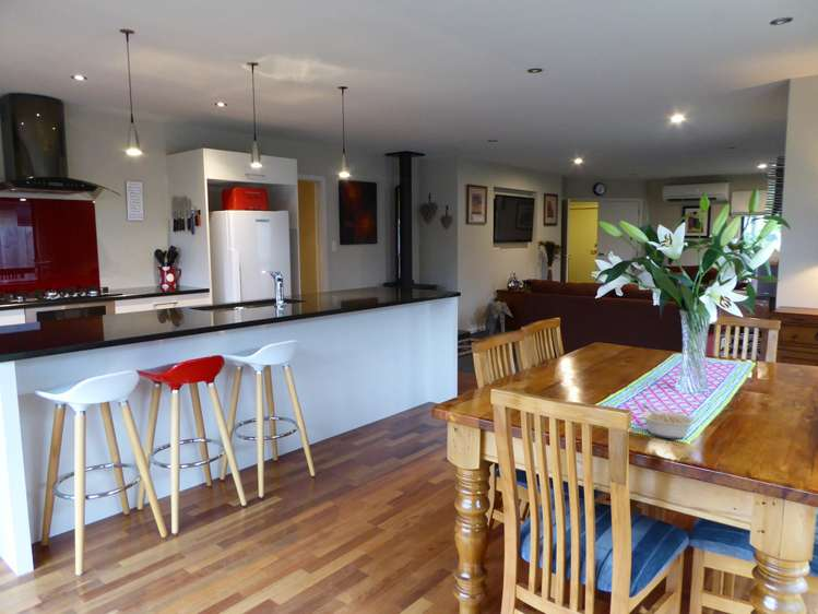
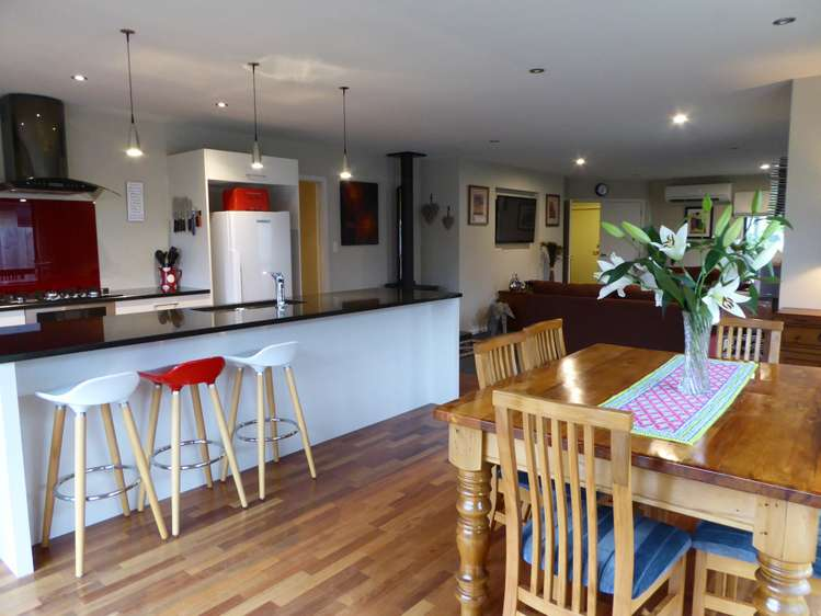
- legume [640,403,696,439]
